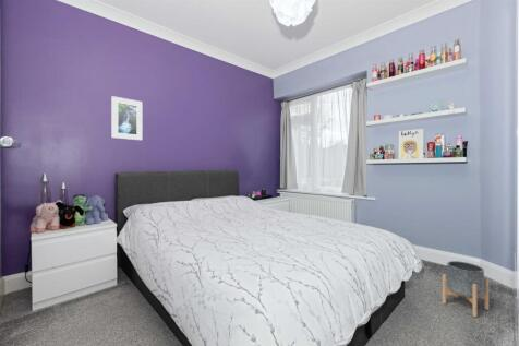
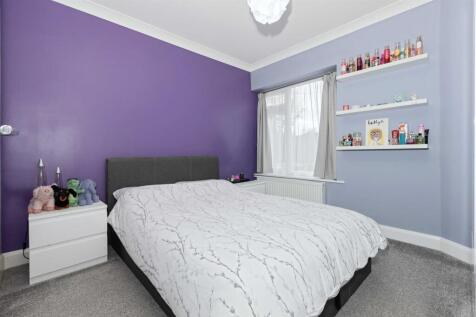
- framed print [111,95,143,141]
- planter [442,260,490,318]
